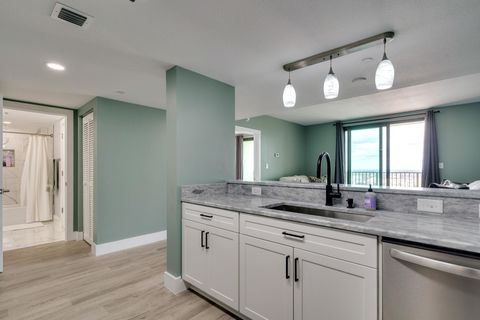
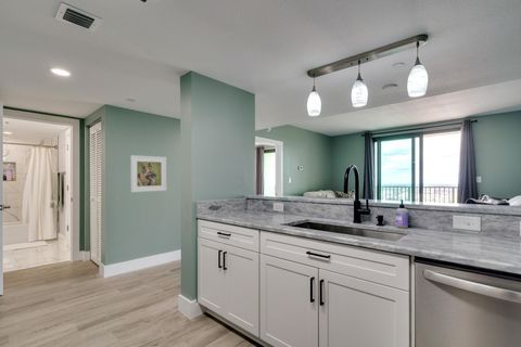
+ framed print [129,154,167,193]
